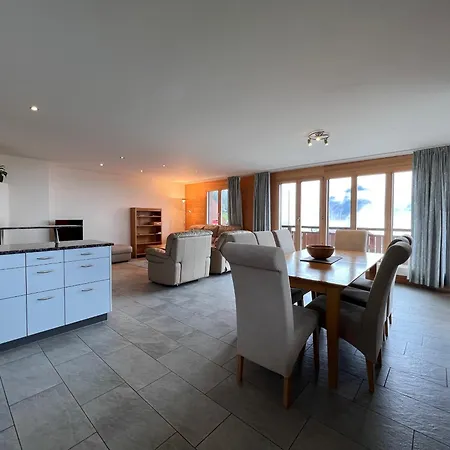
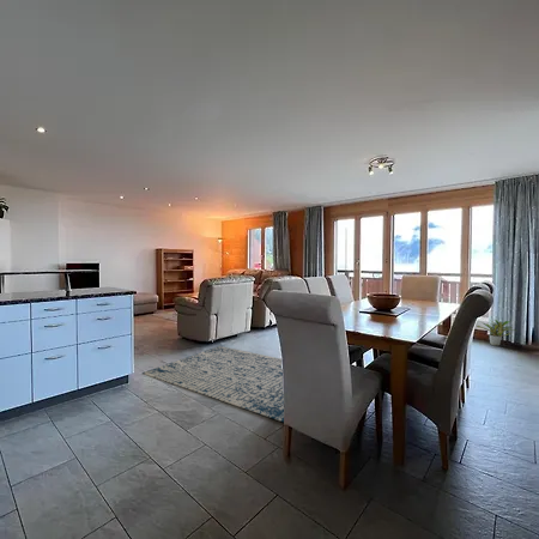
+ rug [141,345,284,423]
+ potted plant [476,319,520,347]
